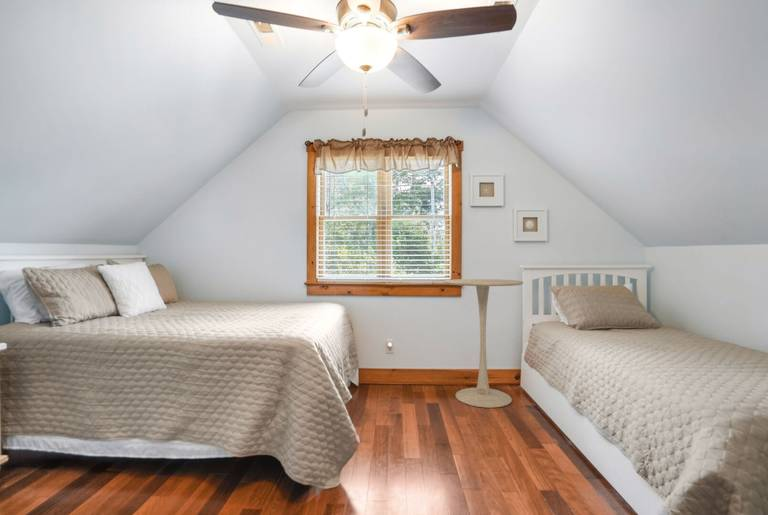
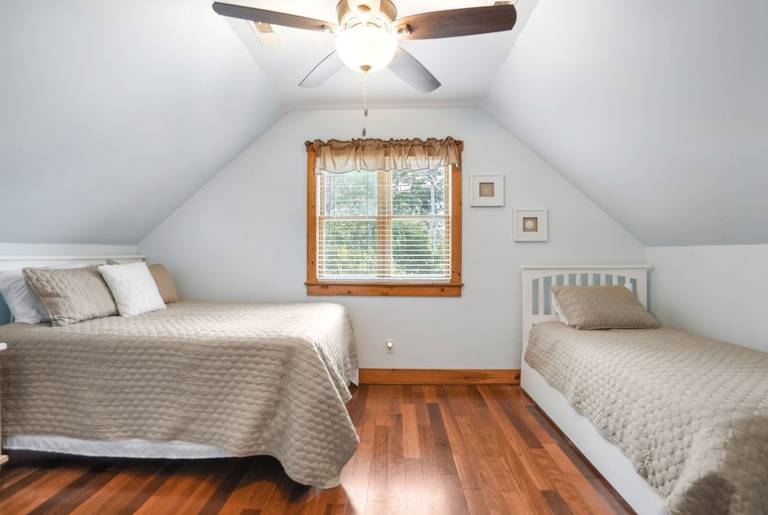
- pedestal table [443,278,524,409]
